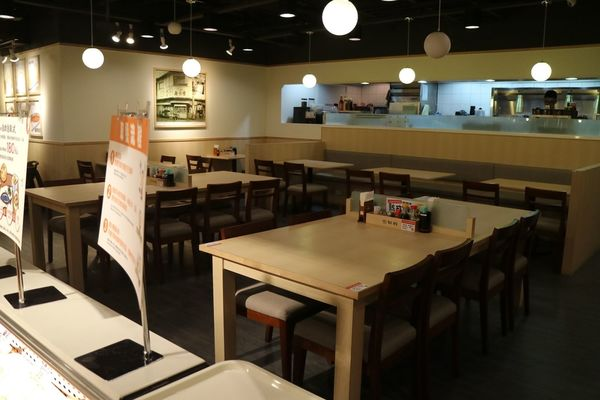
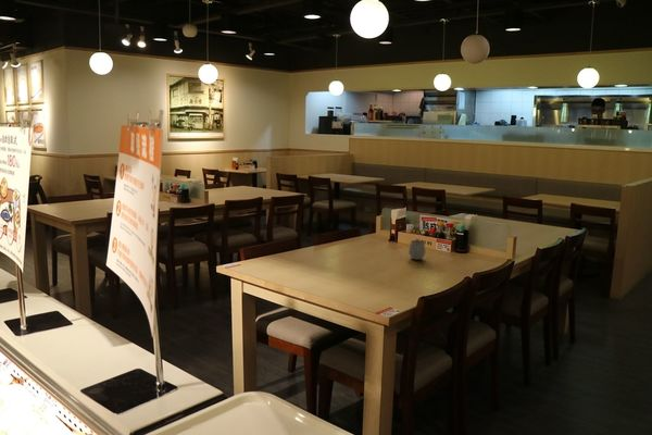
+ cup [408,239,427,261]
